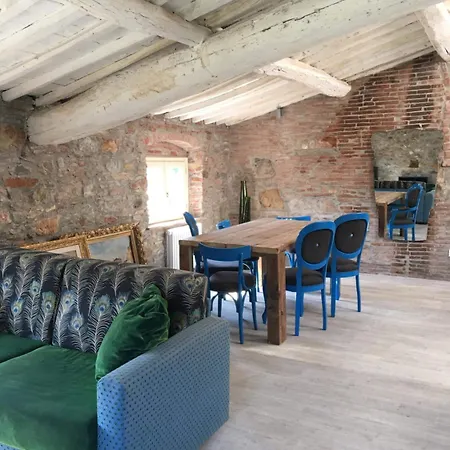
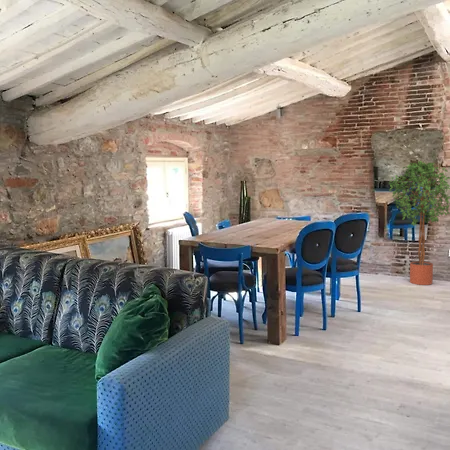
+ potted tree [387,160,450,286]
